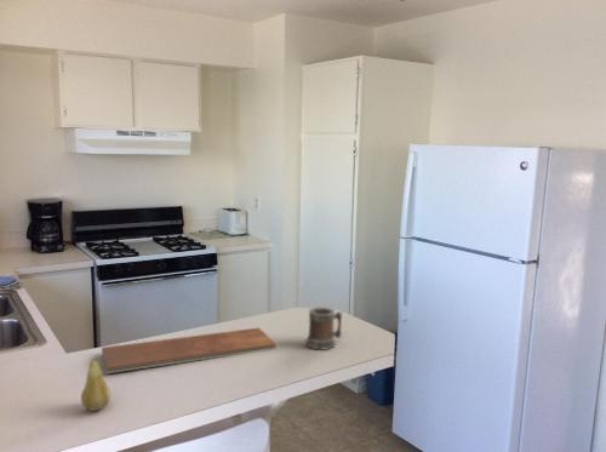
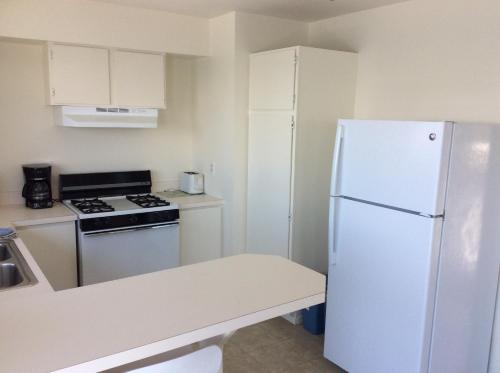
- mug [305,307,343,350]
- chopping board [101,327,278,374]
- fruit [80,357,112,412]
